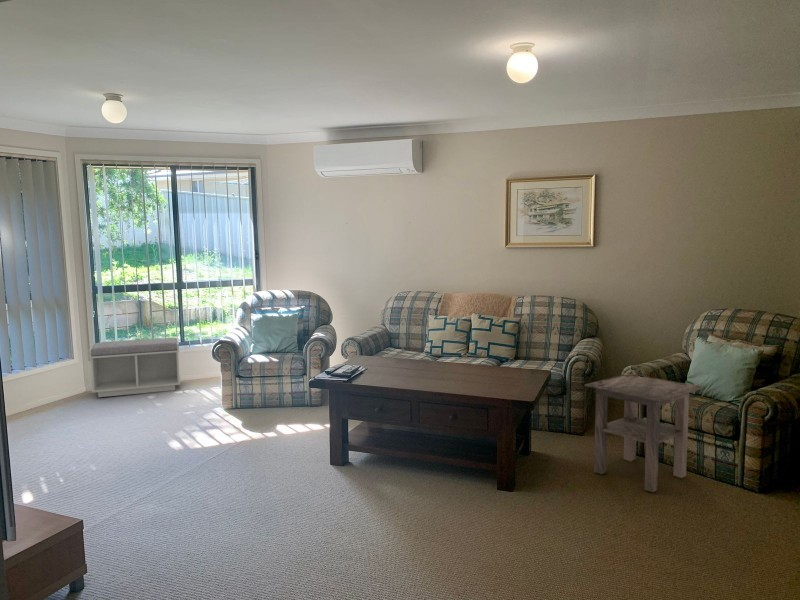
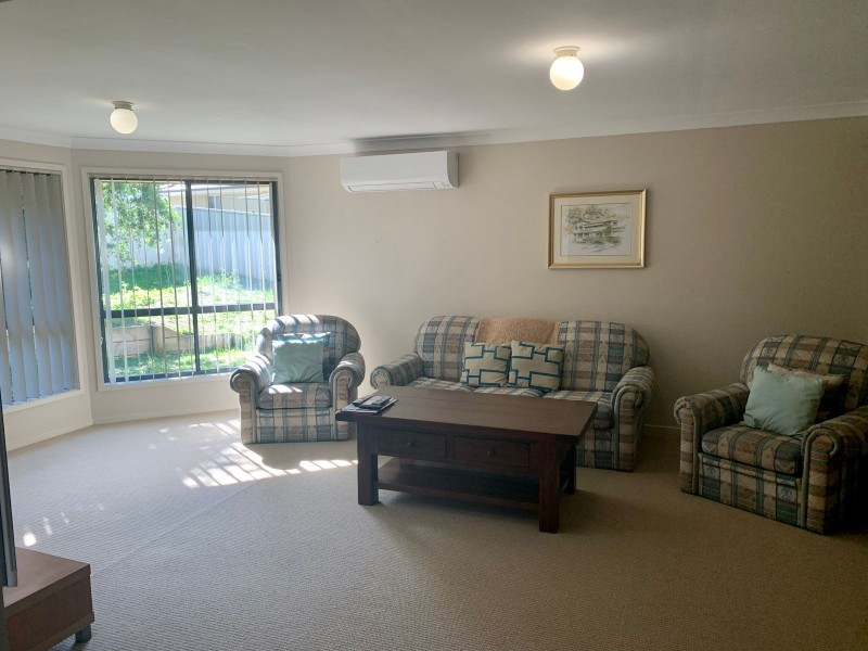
- side table [583,373,703,493]
- bench [88,337,182,398]
